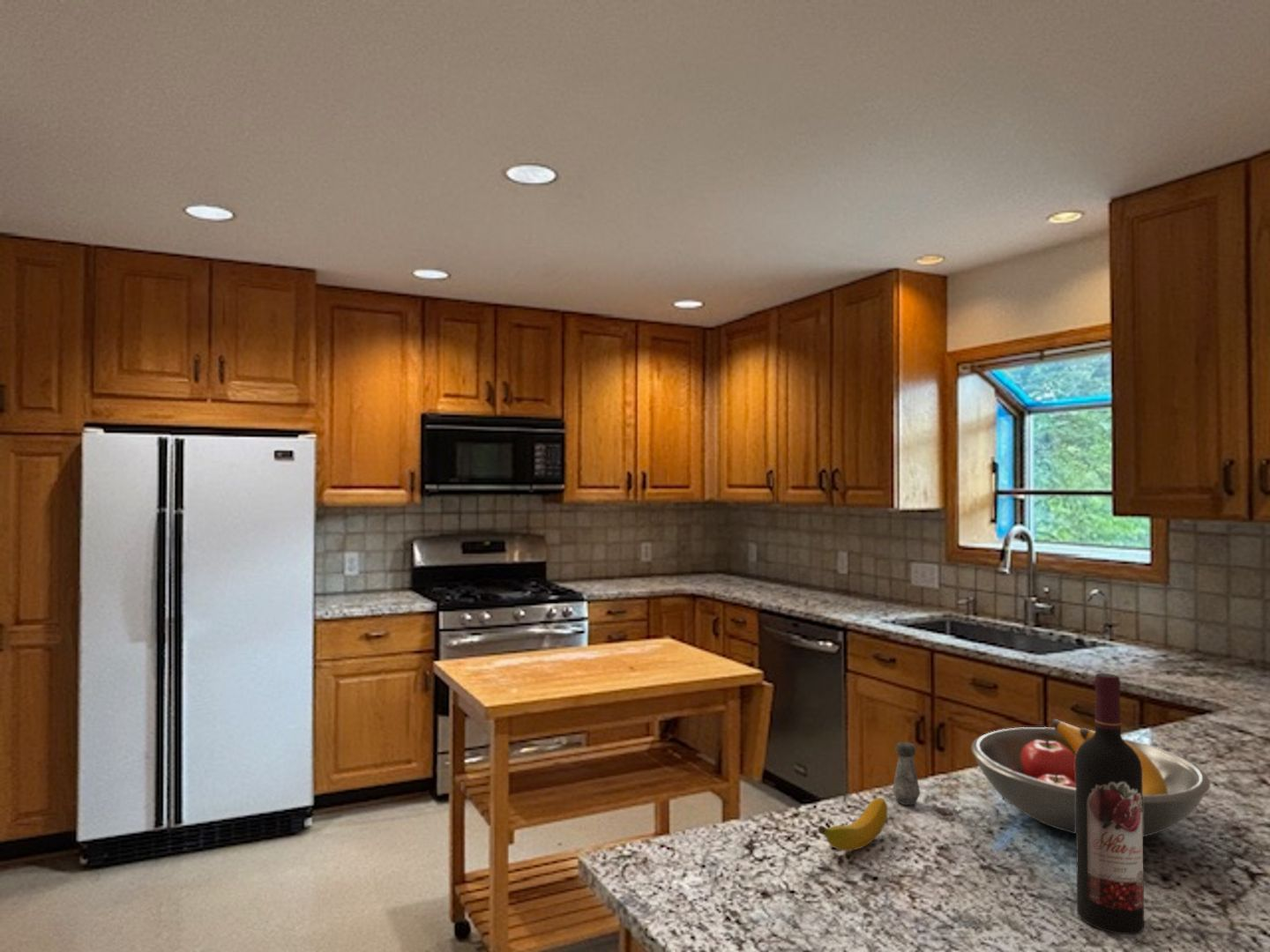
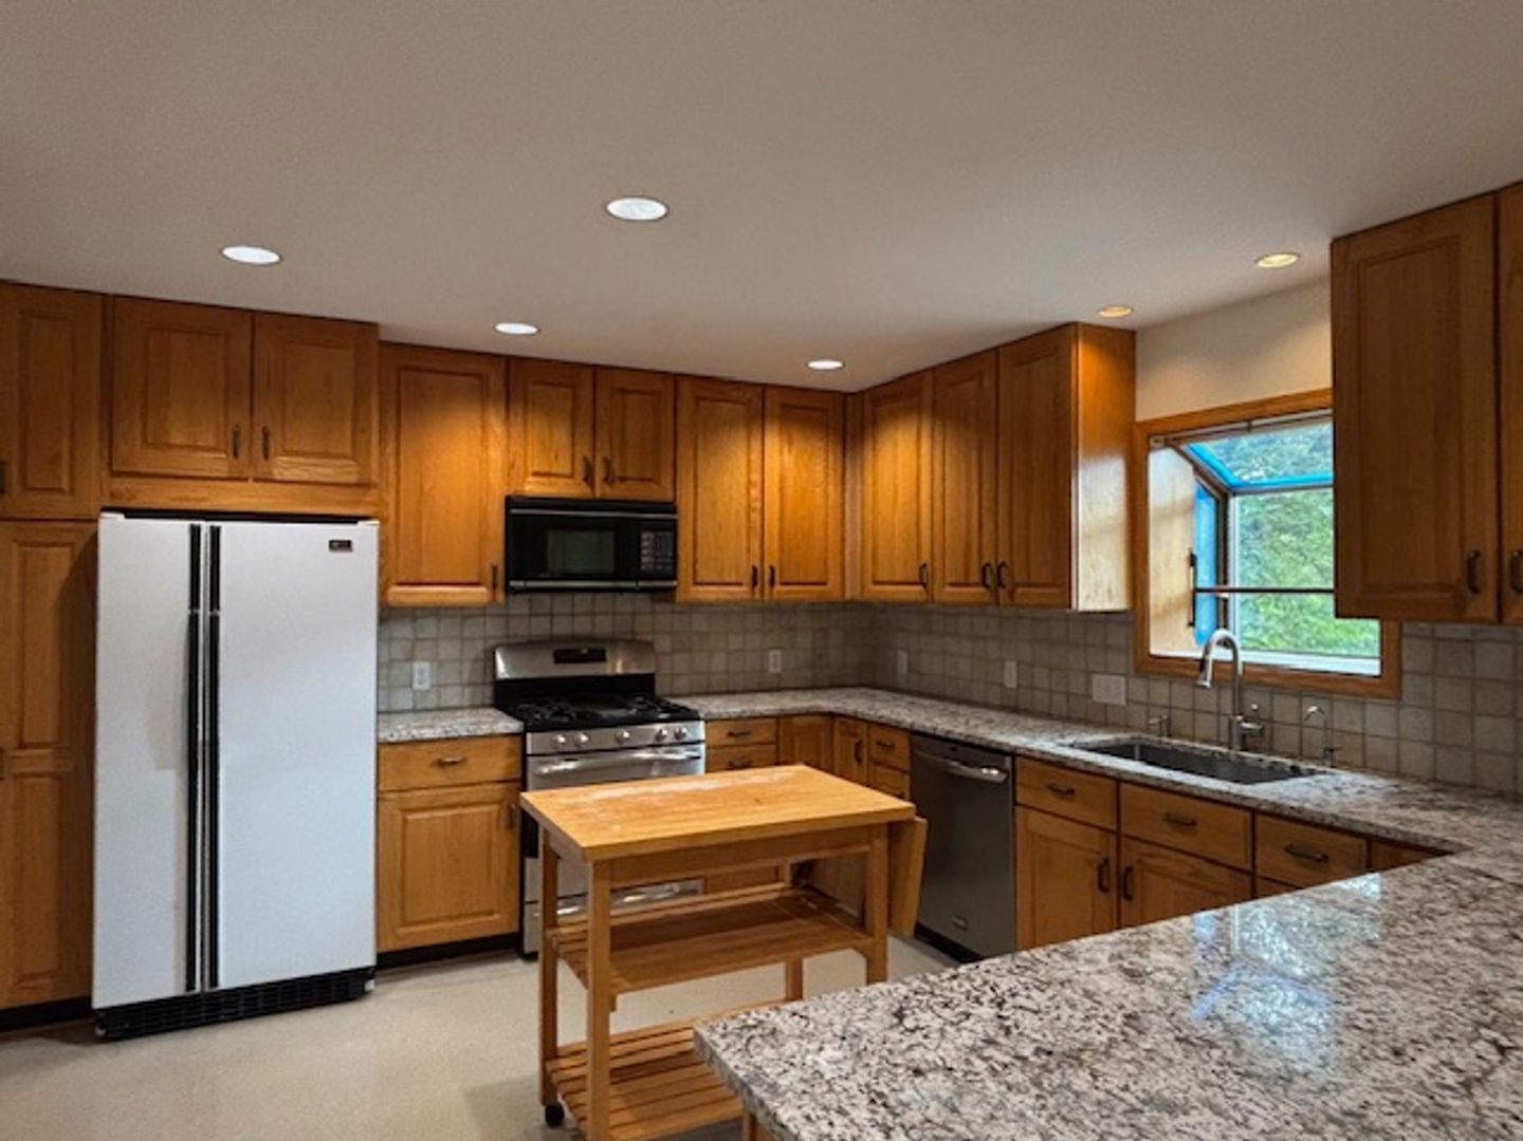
- salt shaker [892,741,921,806]
- wine bottle [1075,673,1145,935]
- fruit bowl [970,718,1212,837]
- banana [818,797,888,852]
